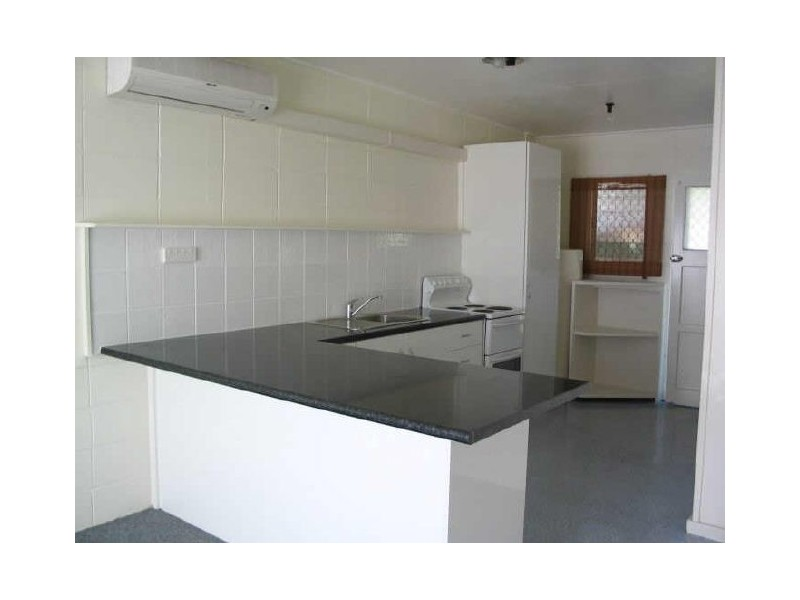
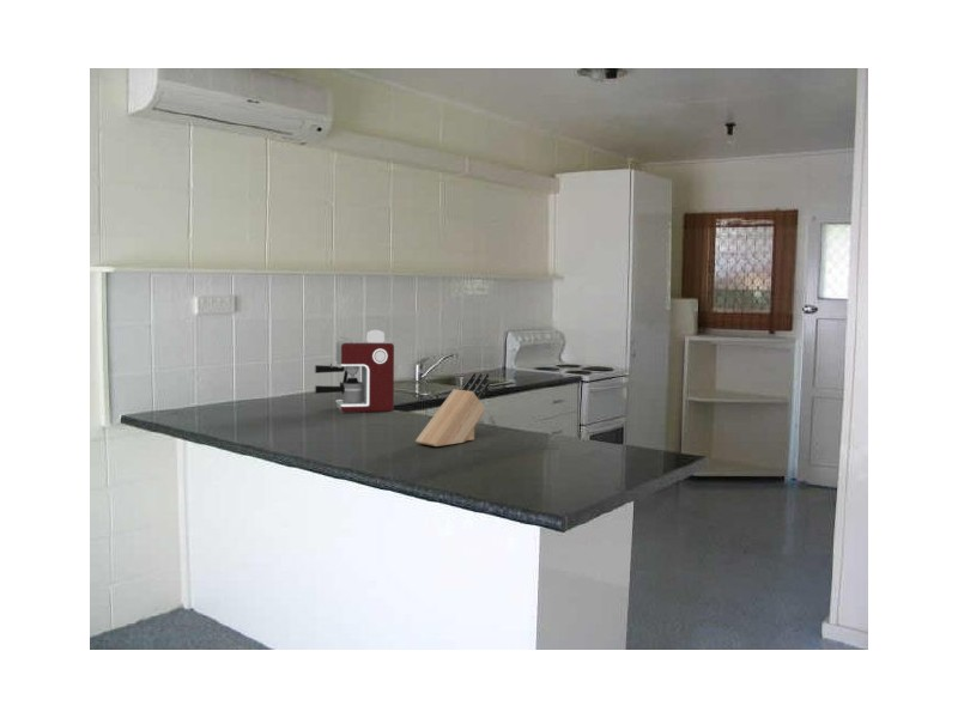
+ knife block [414,372,491,448]
+ coffee maker [314,329,395,414]
